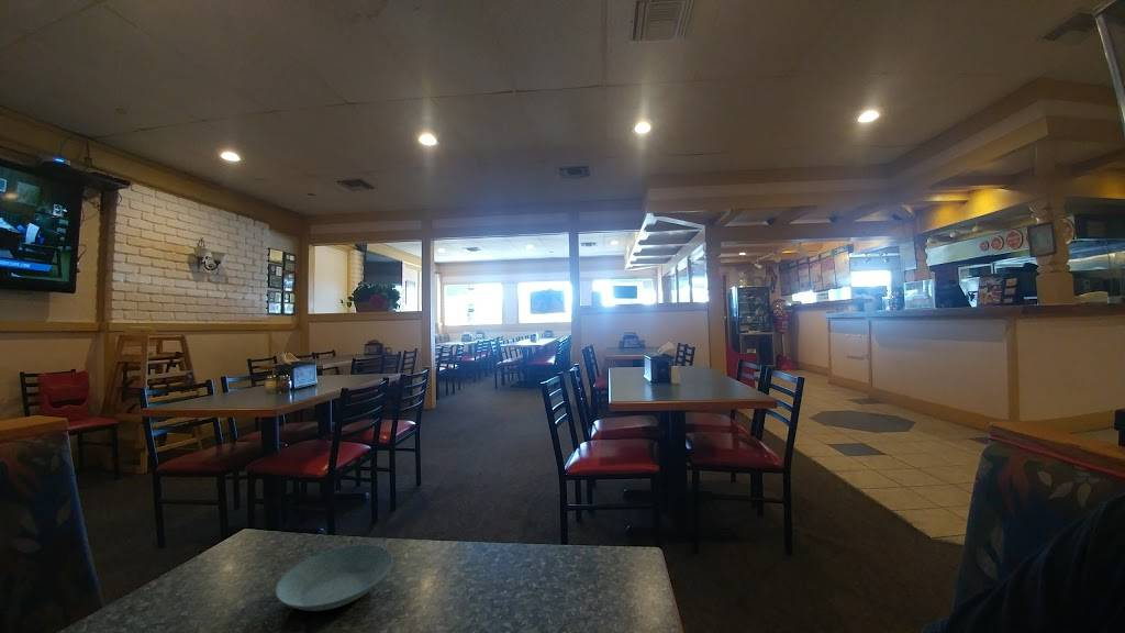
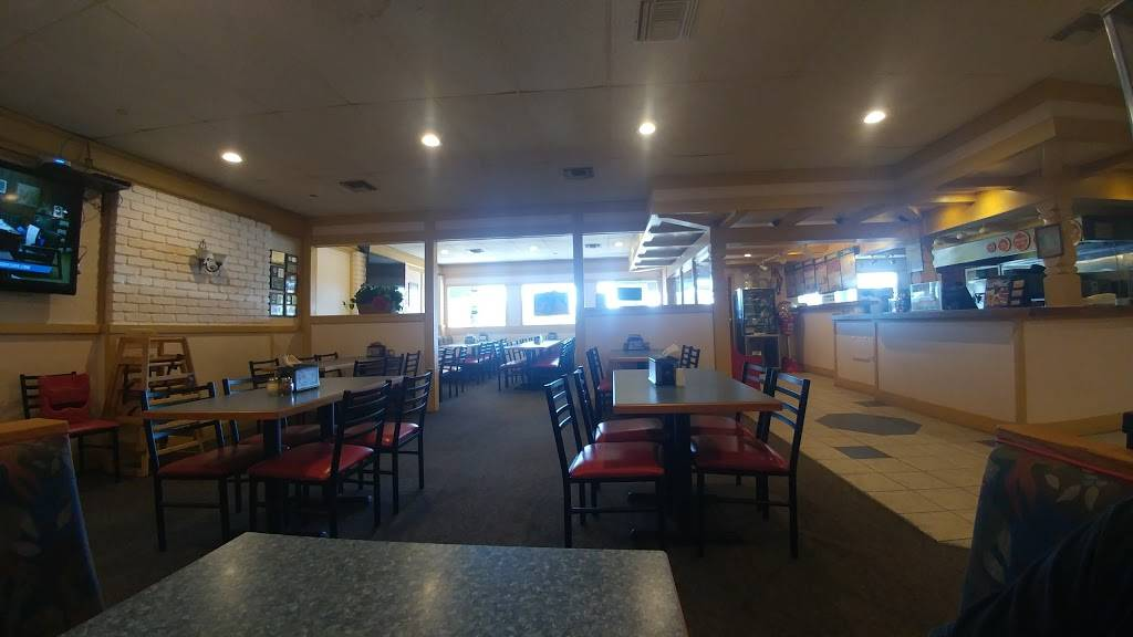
- saucer [275,544,393,612]
